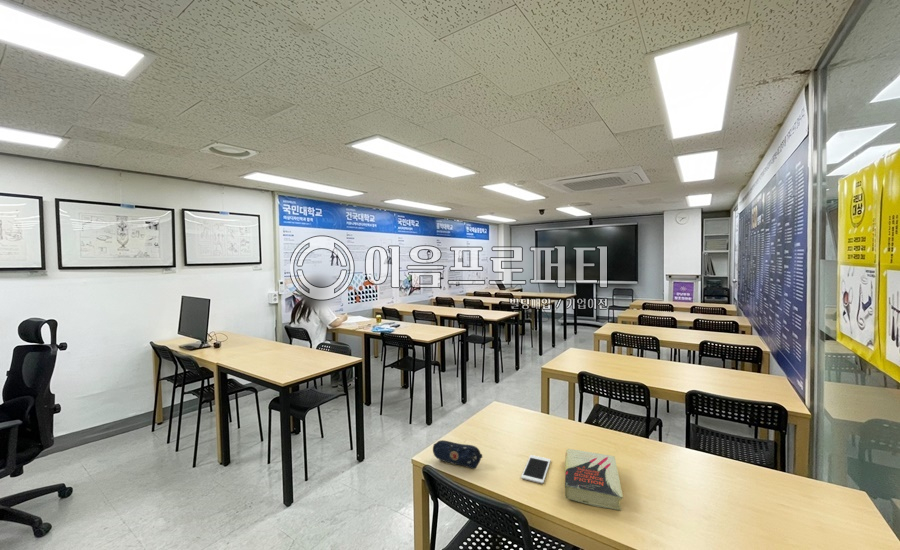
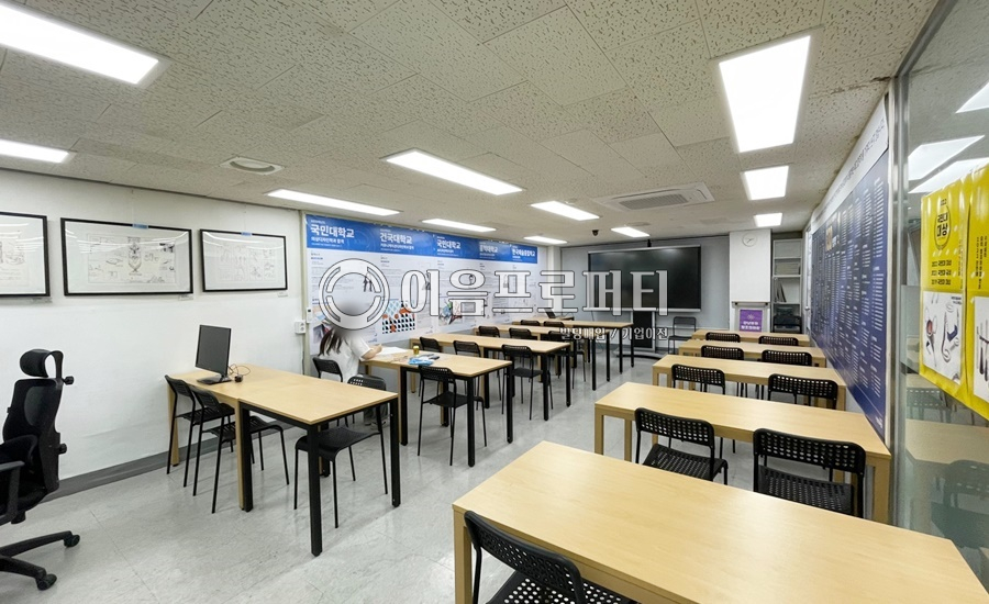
- book [564,448,624,511]
- cell phone [520,454,552,485]
- pencil case [432,439,484,470]
